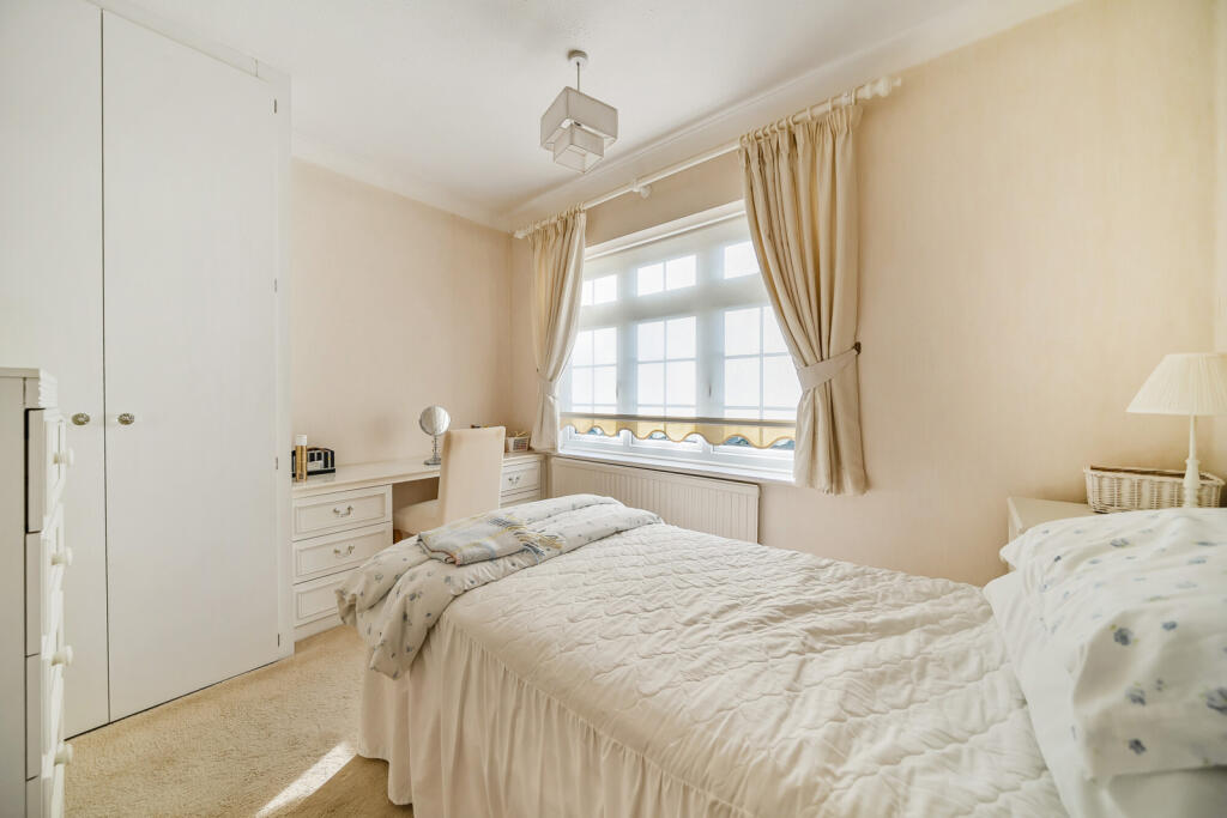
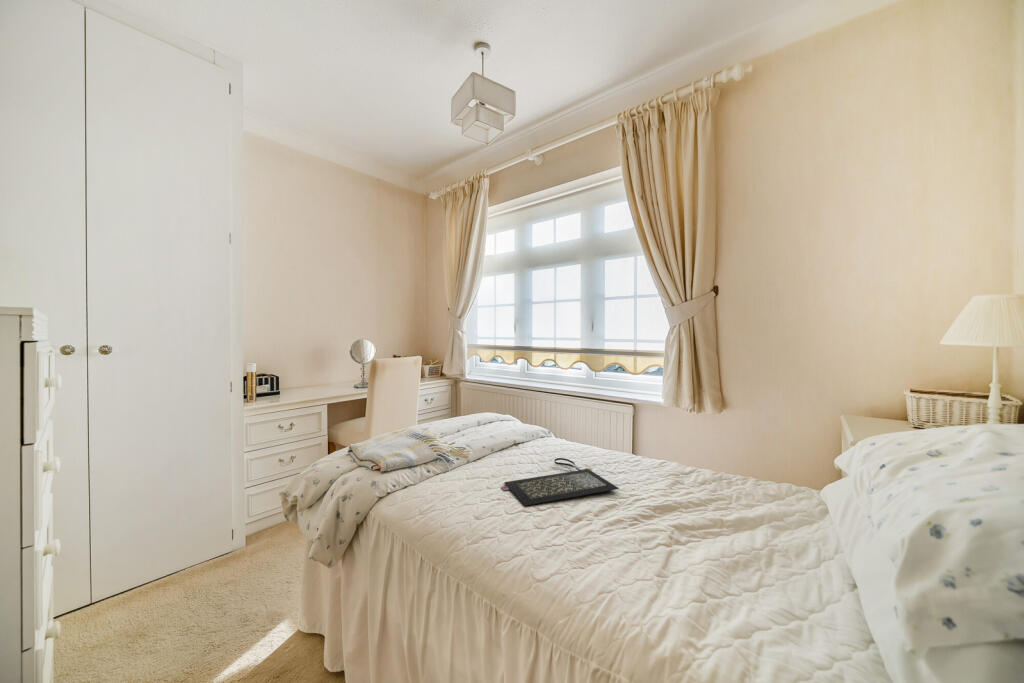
+ clutch bag [500,457,620,507]
